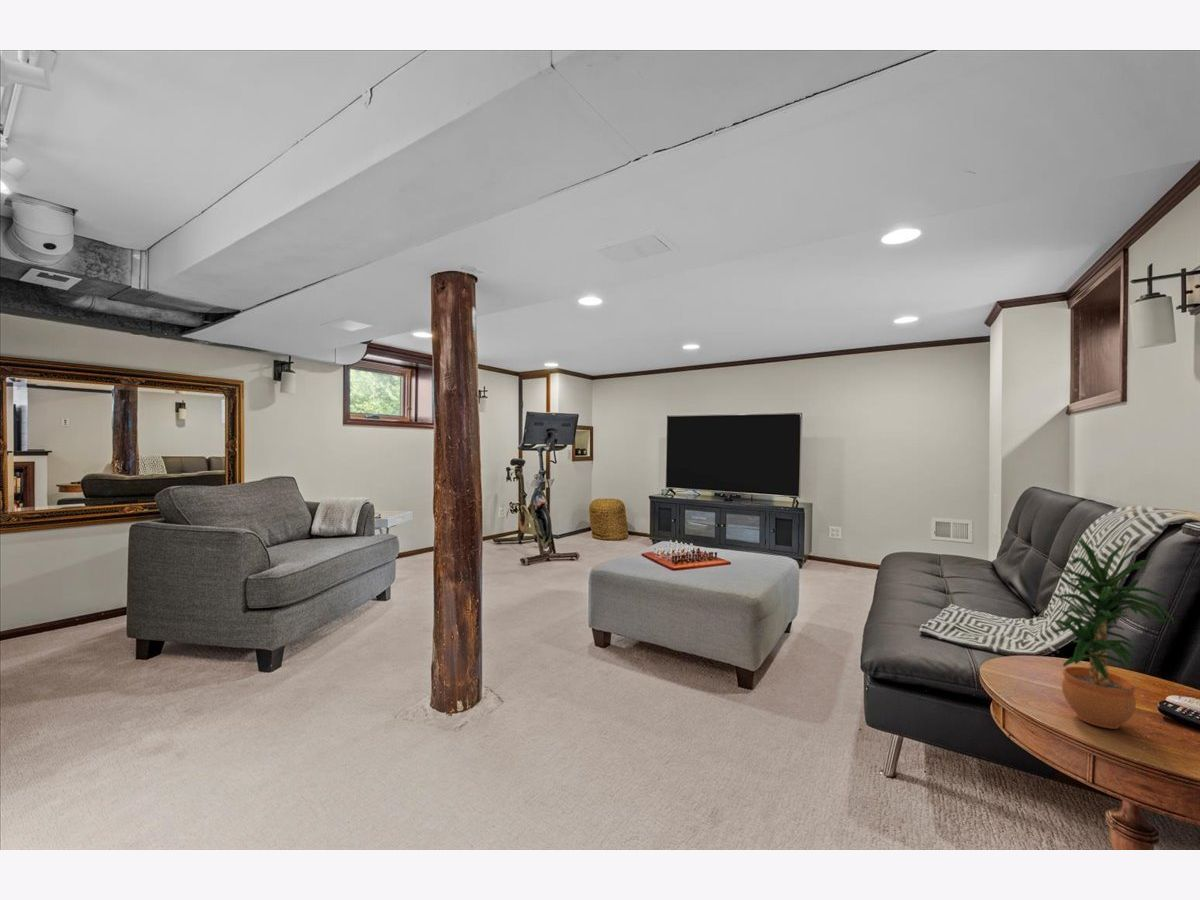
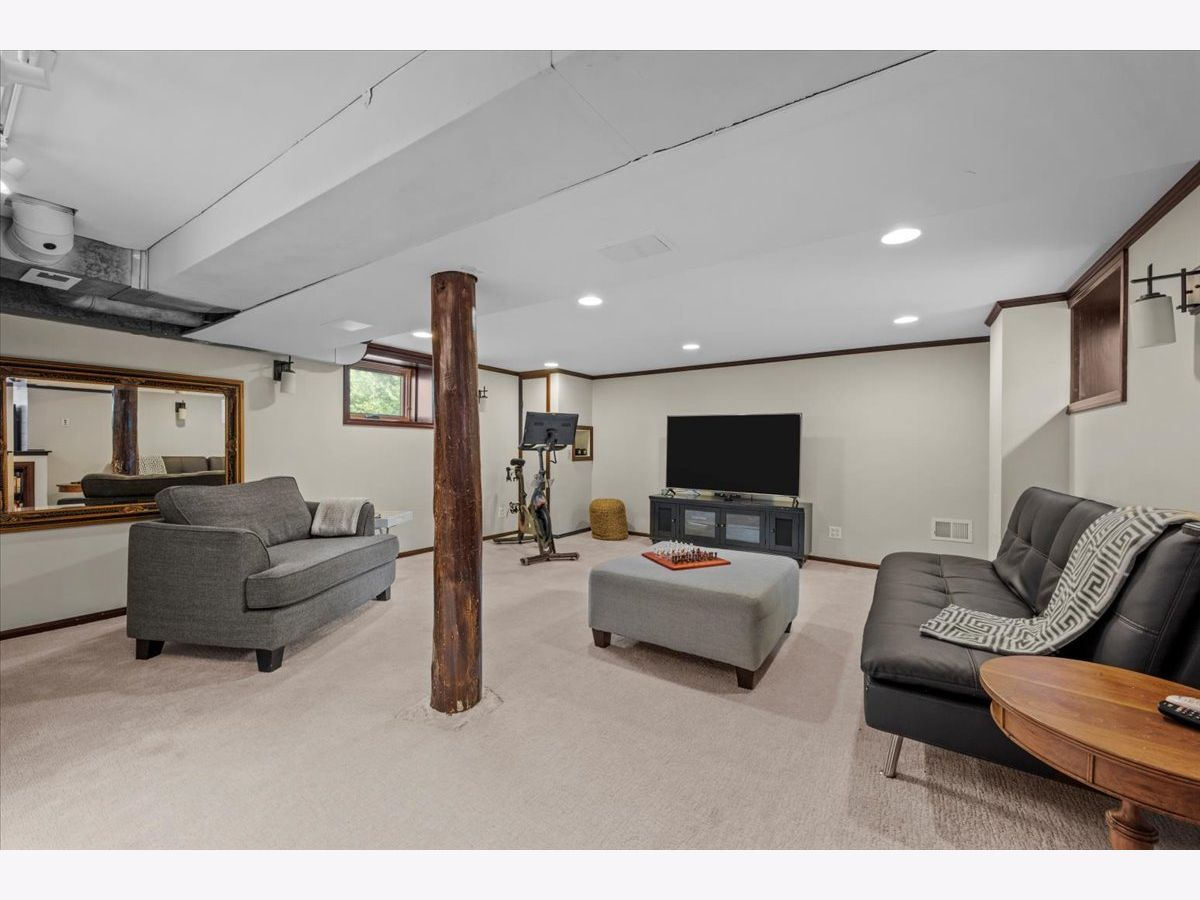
- potted plant [1050,538,1176,730]
